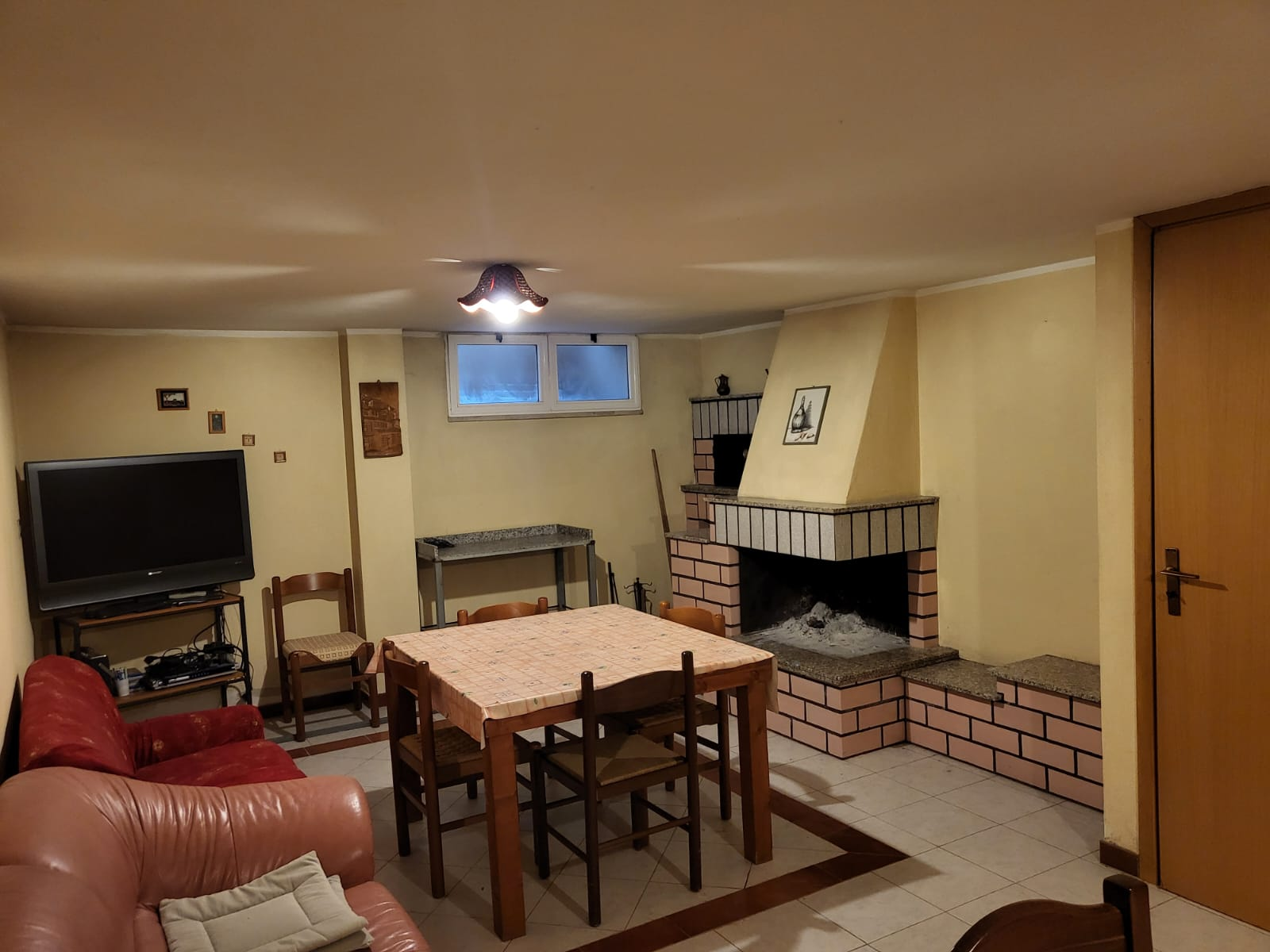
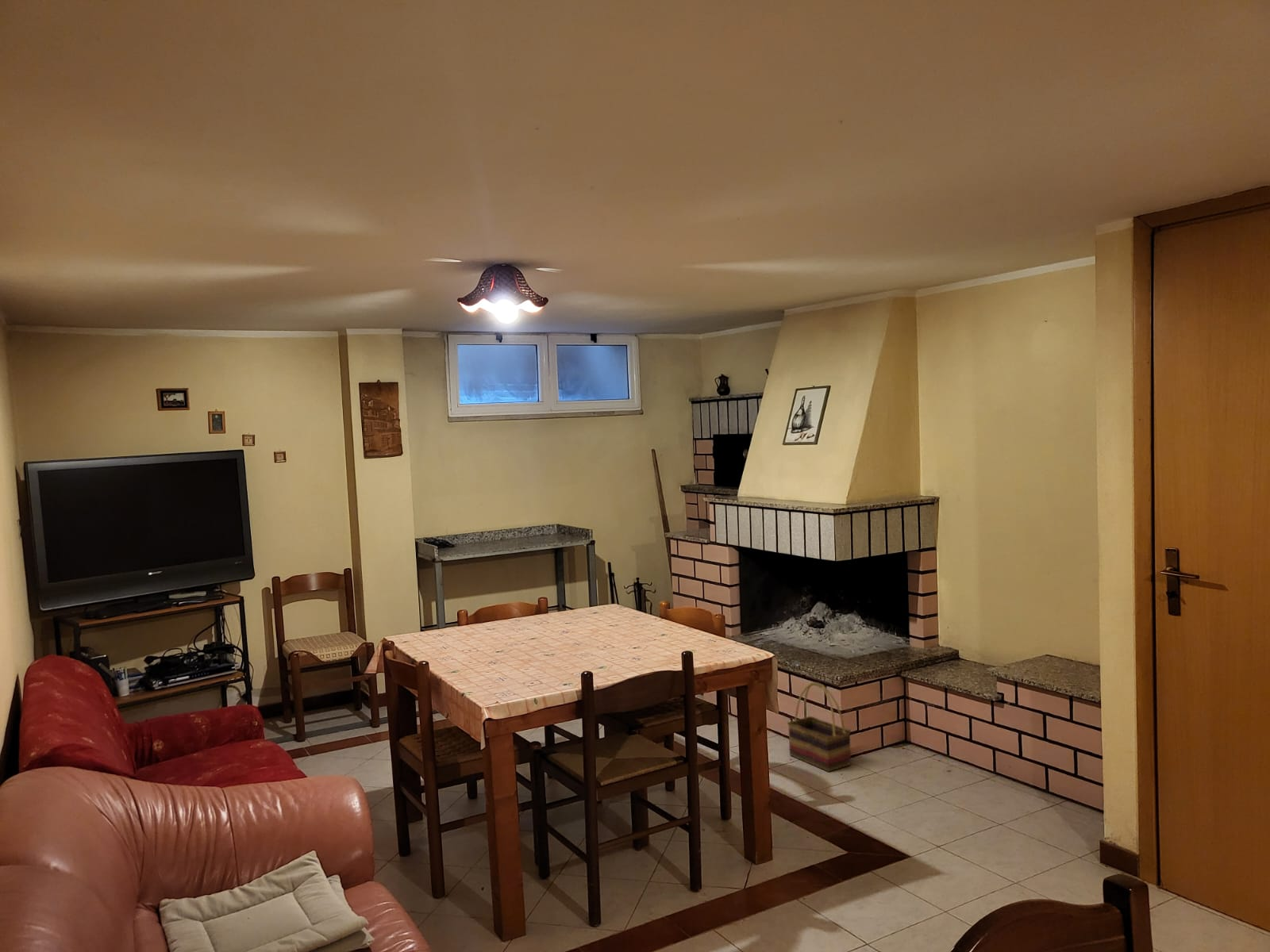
+ basket [787,681,852,773]
